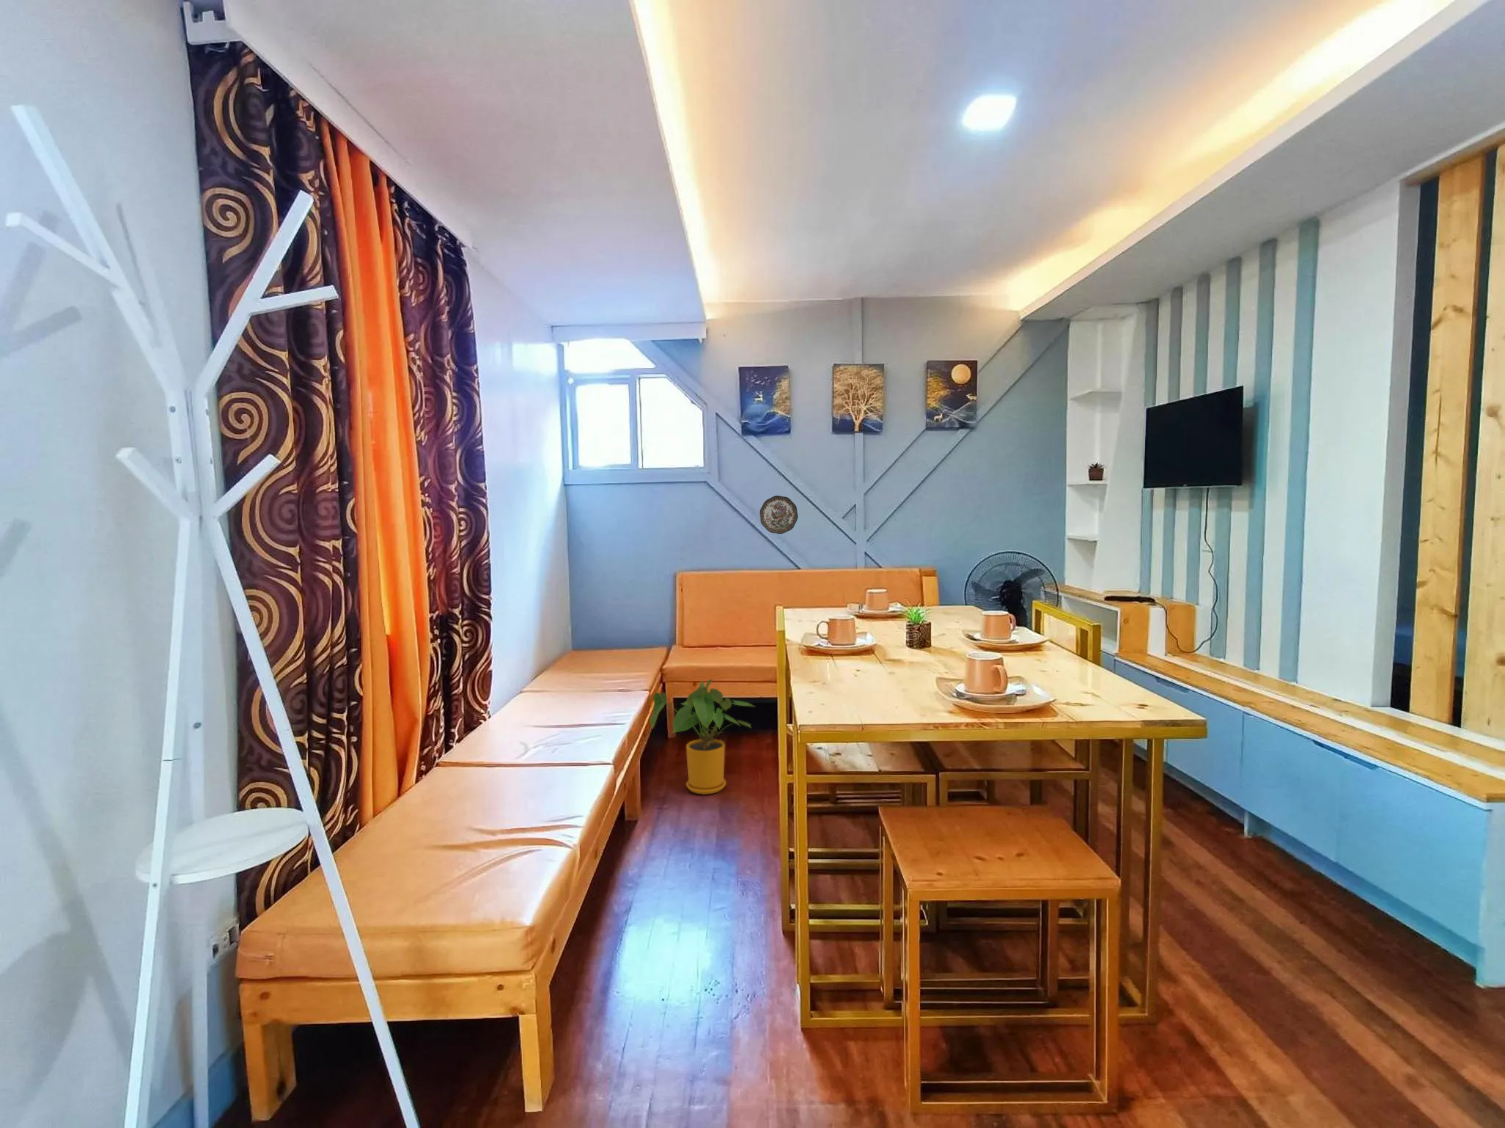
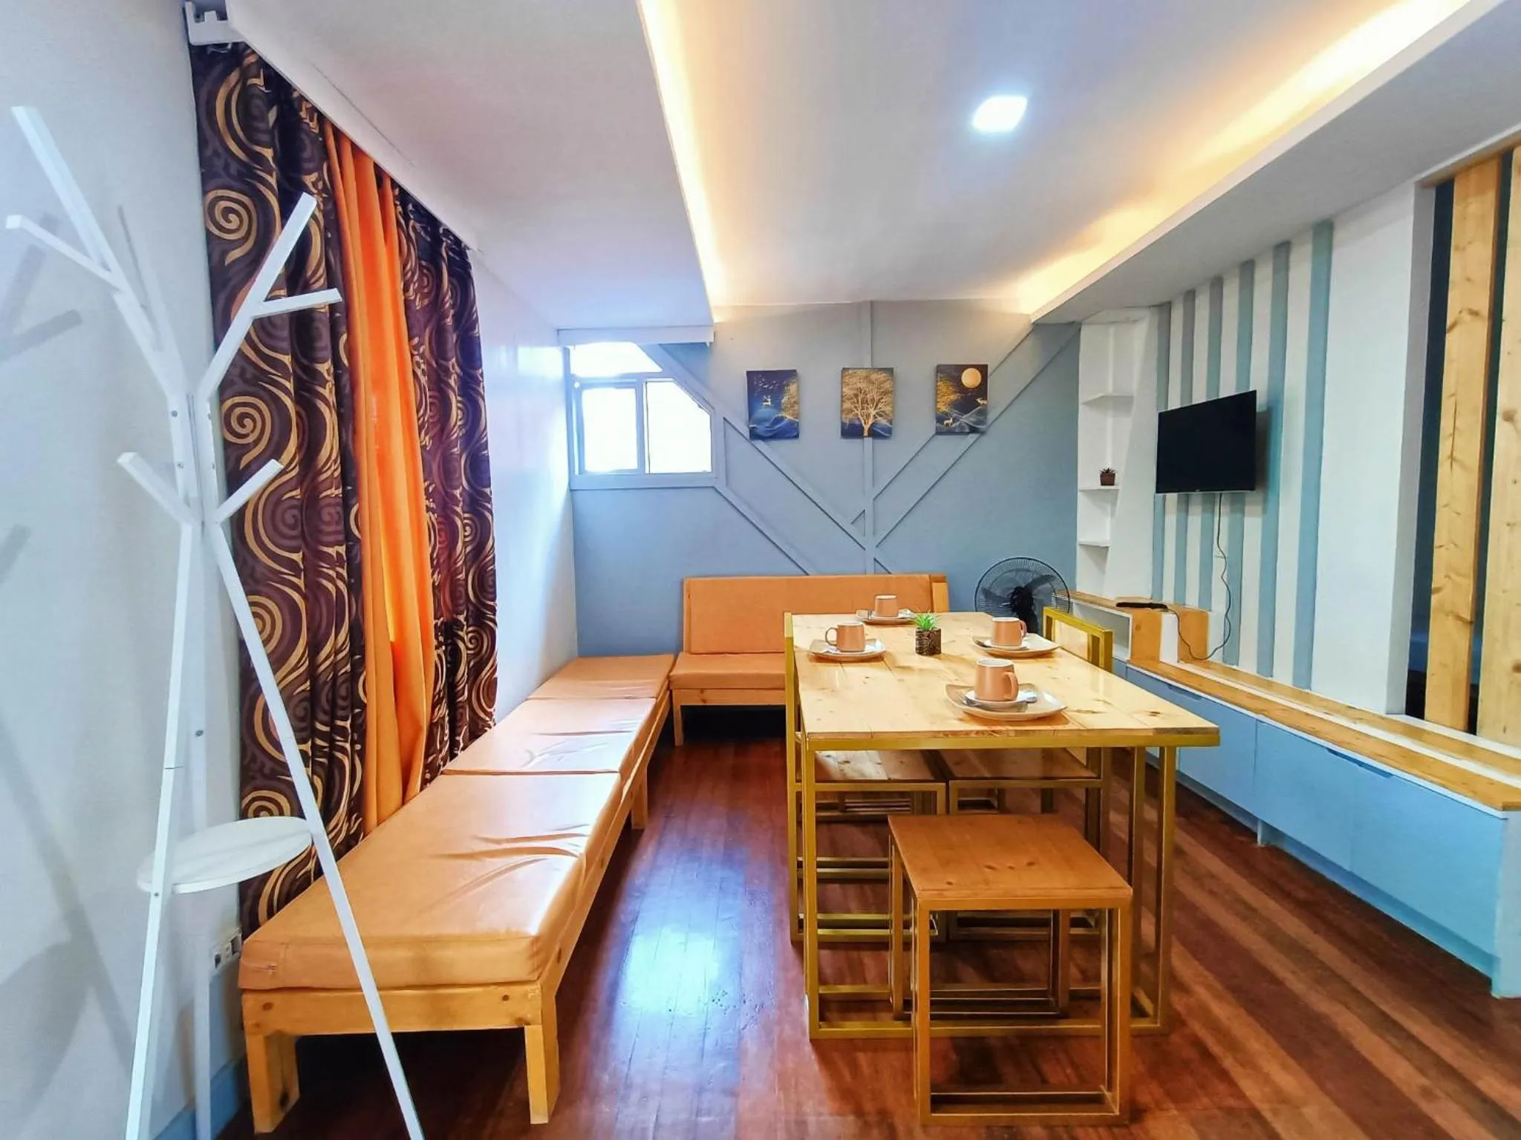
- decorative plate [760,495,799,534]
- house plant [649,679,755,795]
